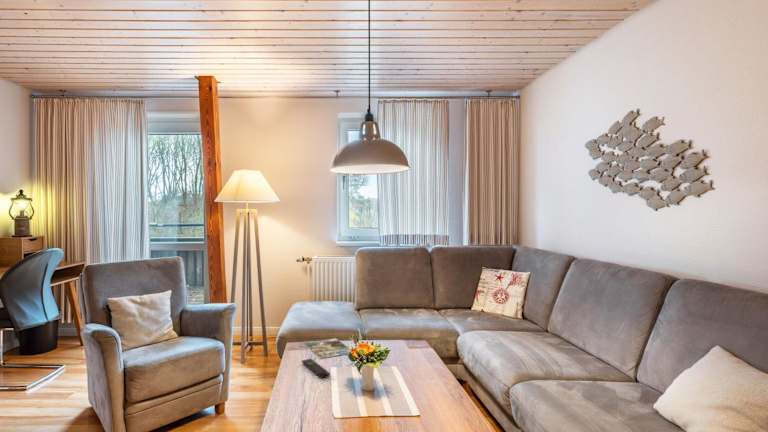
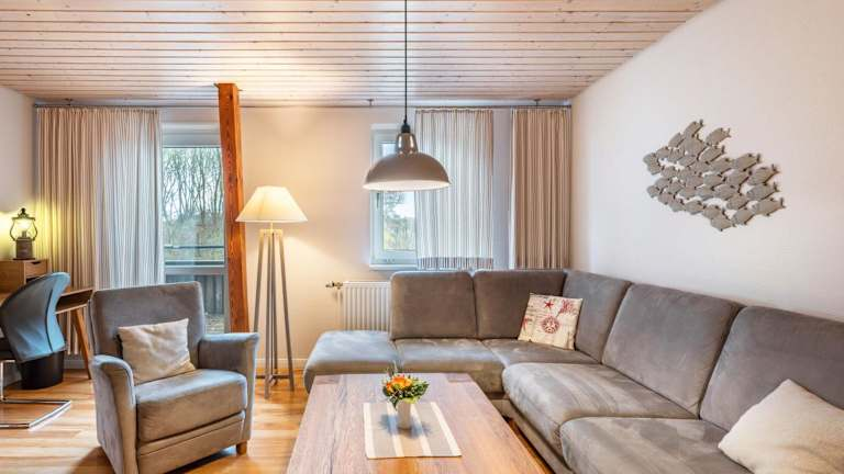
- magazine [304,337,349,359]
- remote control [301,358,331,379]
